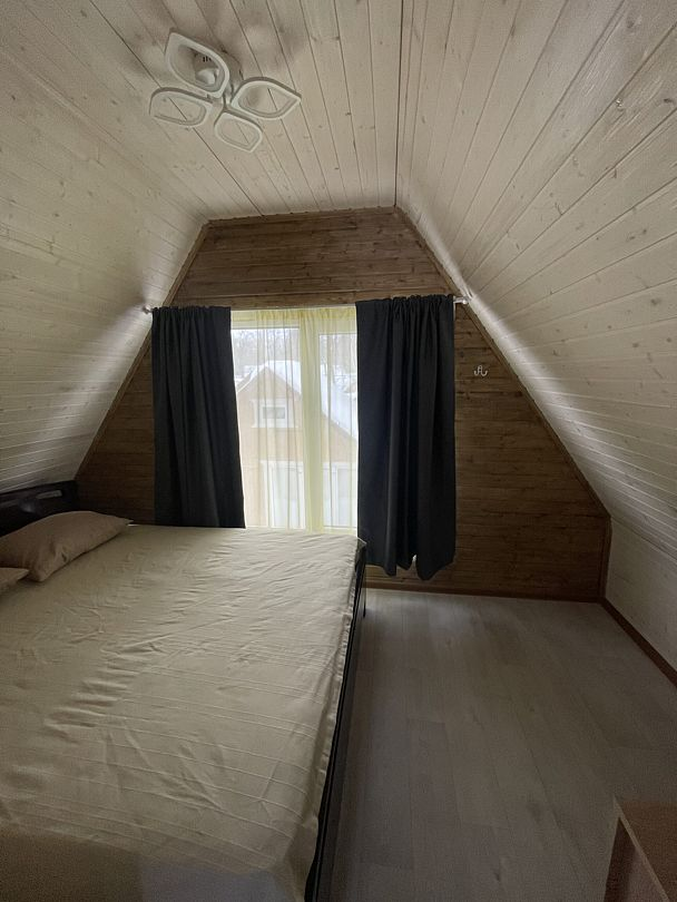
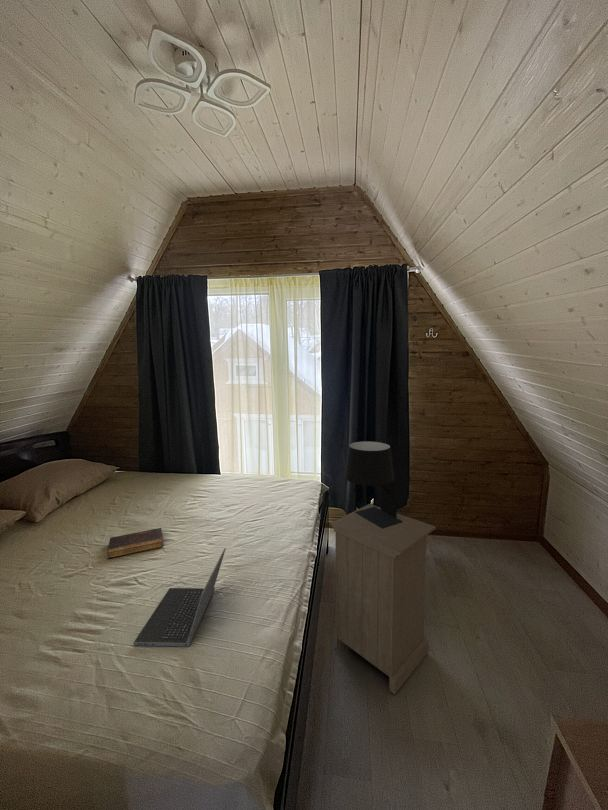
+ nightstand [330,503,436,696]
+ book [106,527,164,560]
+ laptop computer [133,547,227,647]
+ table lamp [343,440,403,529]
